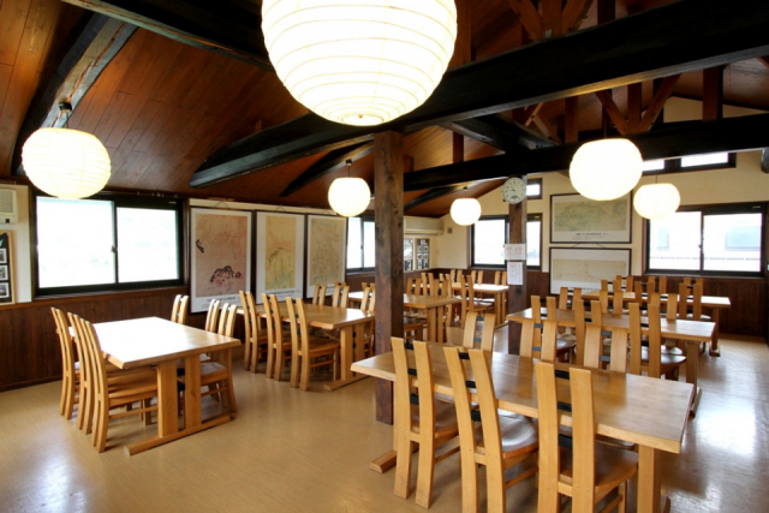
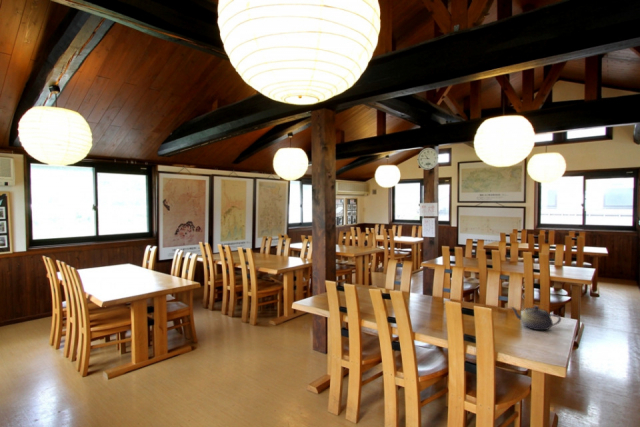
+ teapot [510,305,562,331]
